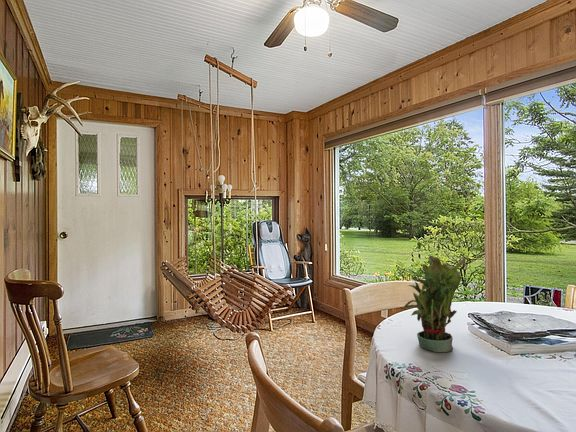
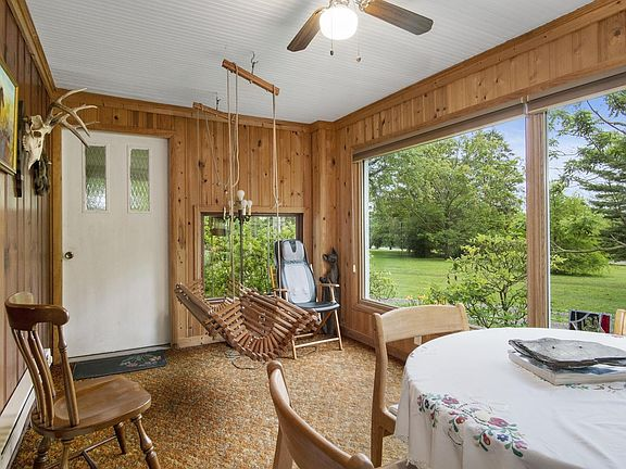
- potted plant [399,254,467,353]
